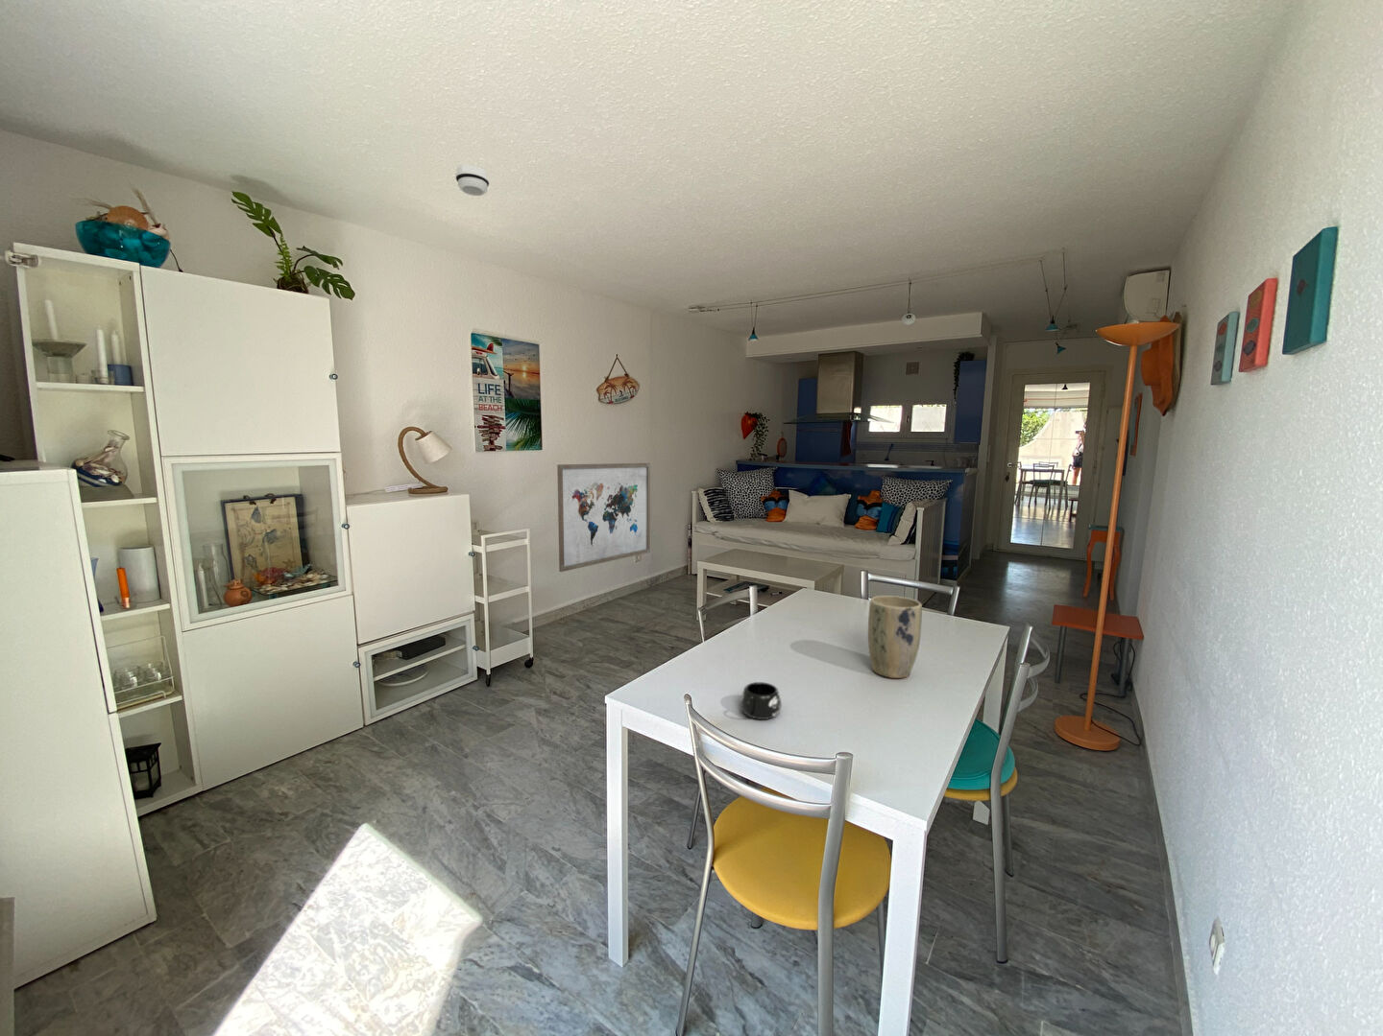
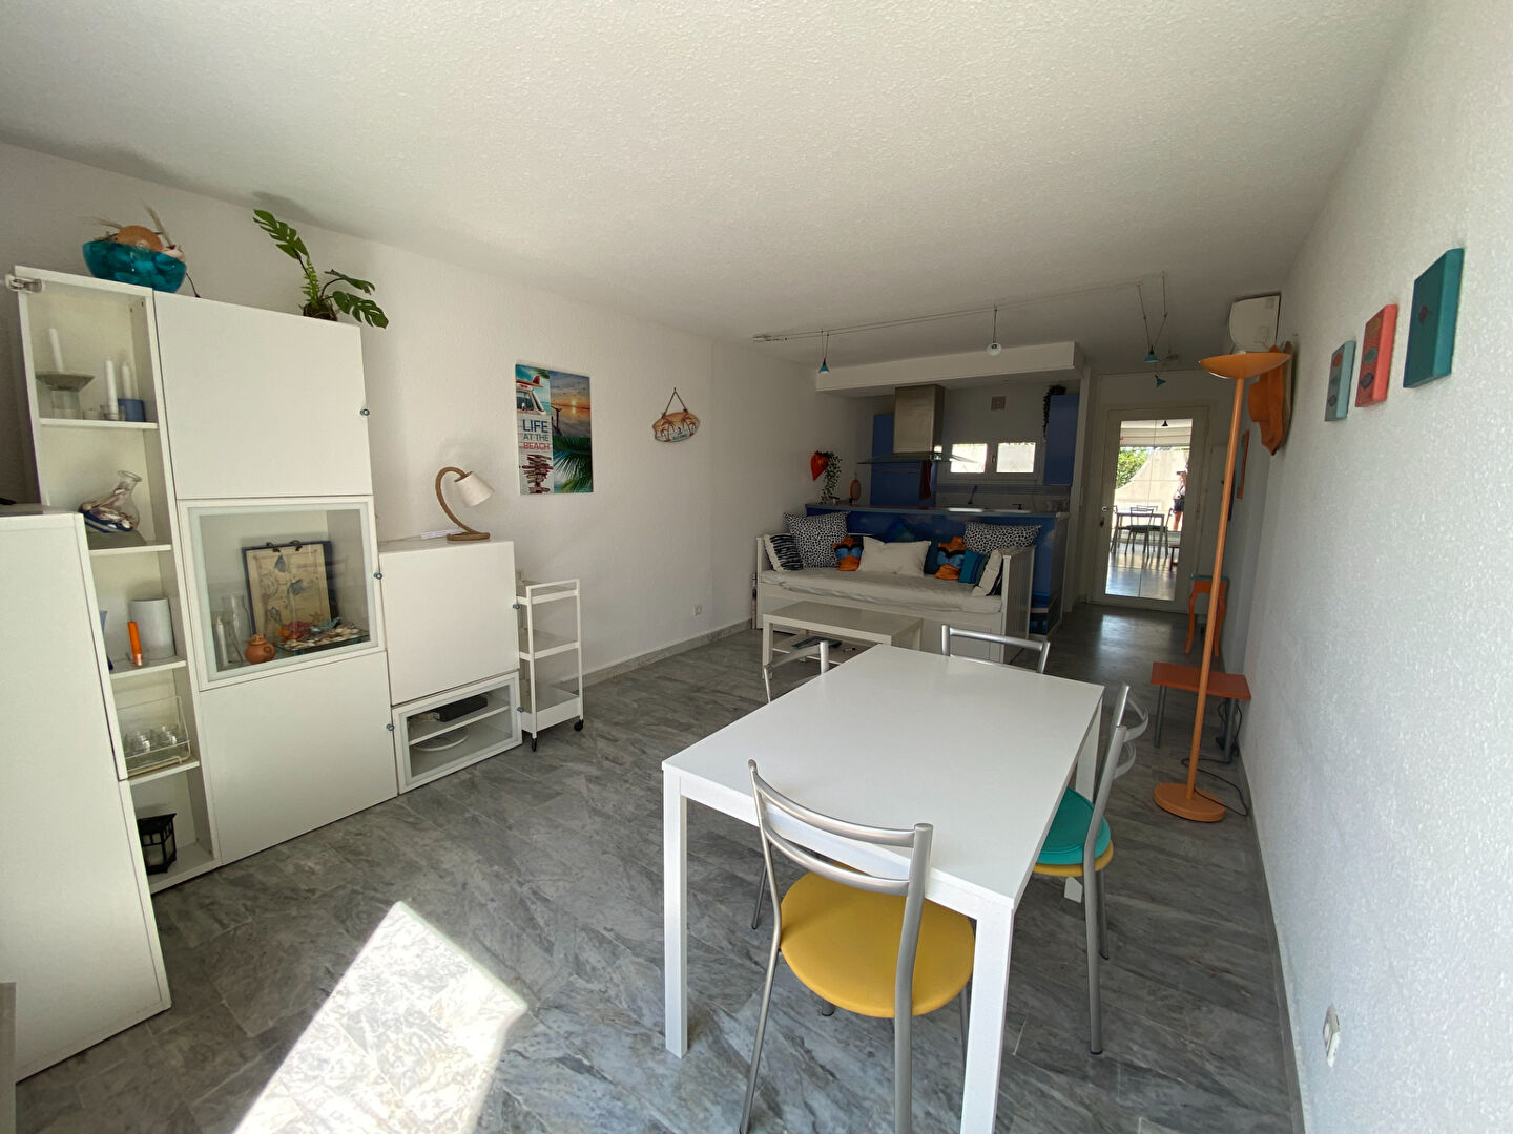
- mug [739,681,783,720]
- plant pot [867,595,923,679]
- wall art [556,462,651,572]
- smoke detector [454,164,490,197]
